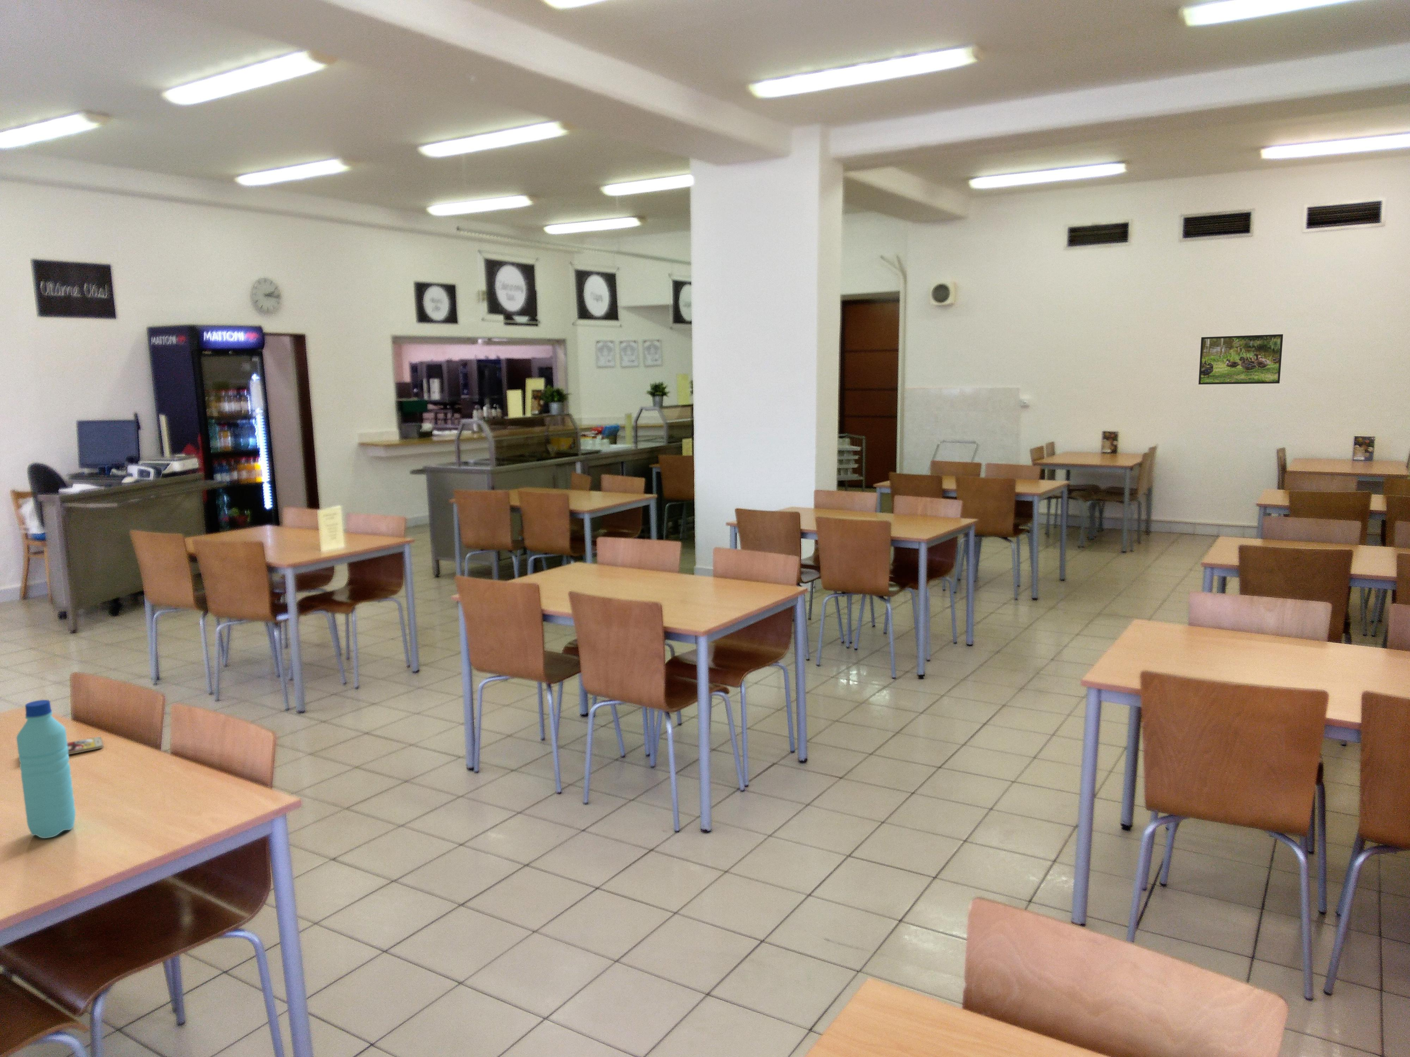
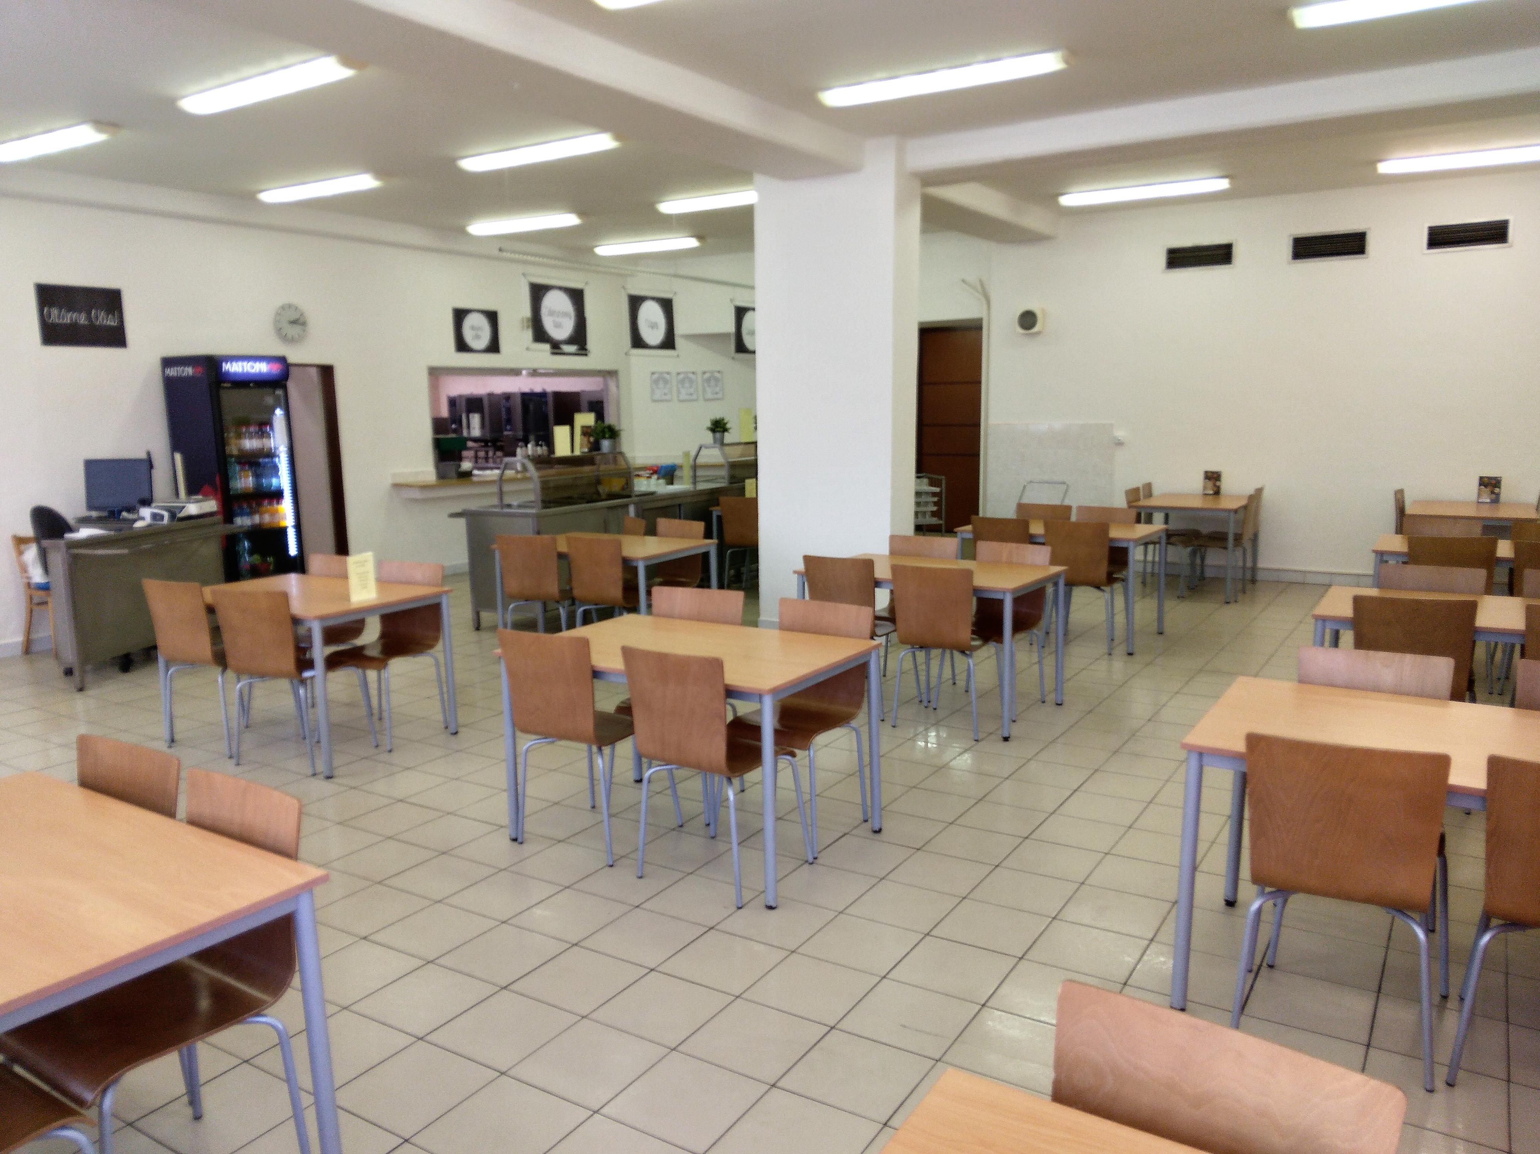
- smartphone [67,736,103,755]
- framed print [1198,334,1283,385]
- water bottle [17,699,75,838]
